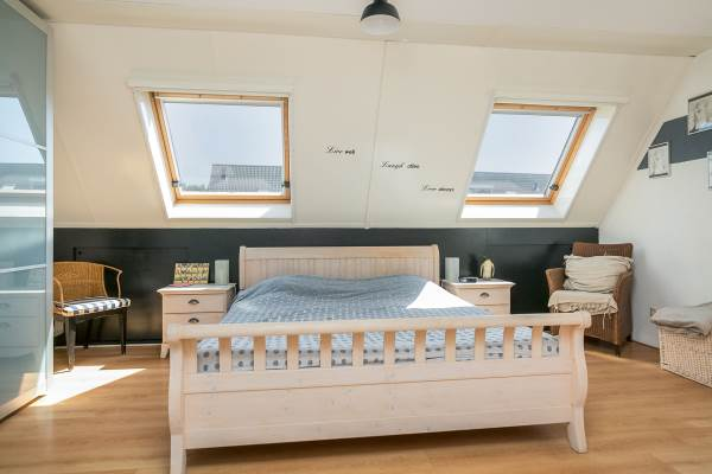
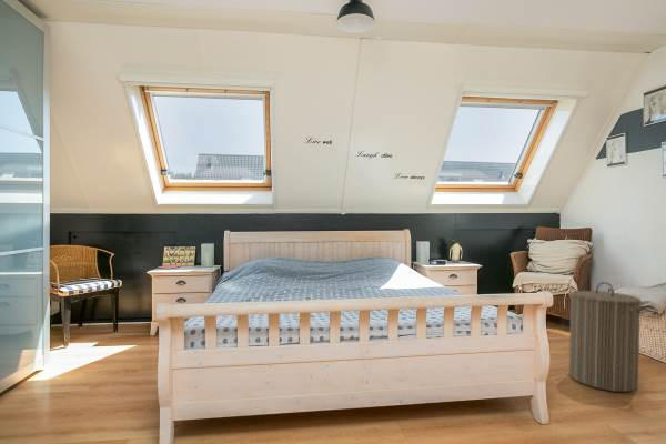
+ laundry hamper [568,281,644,393]
